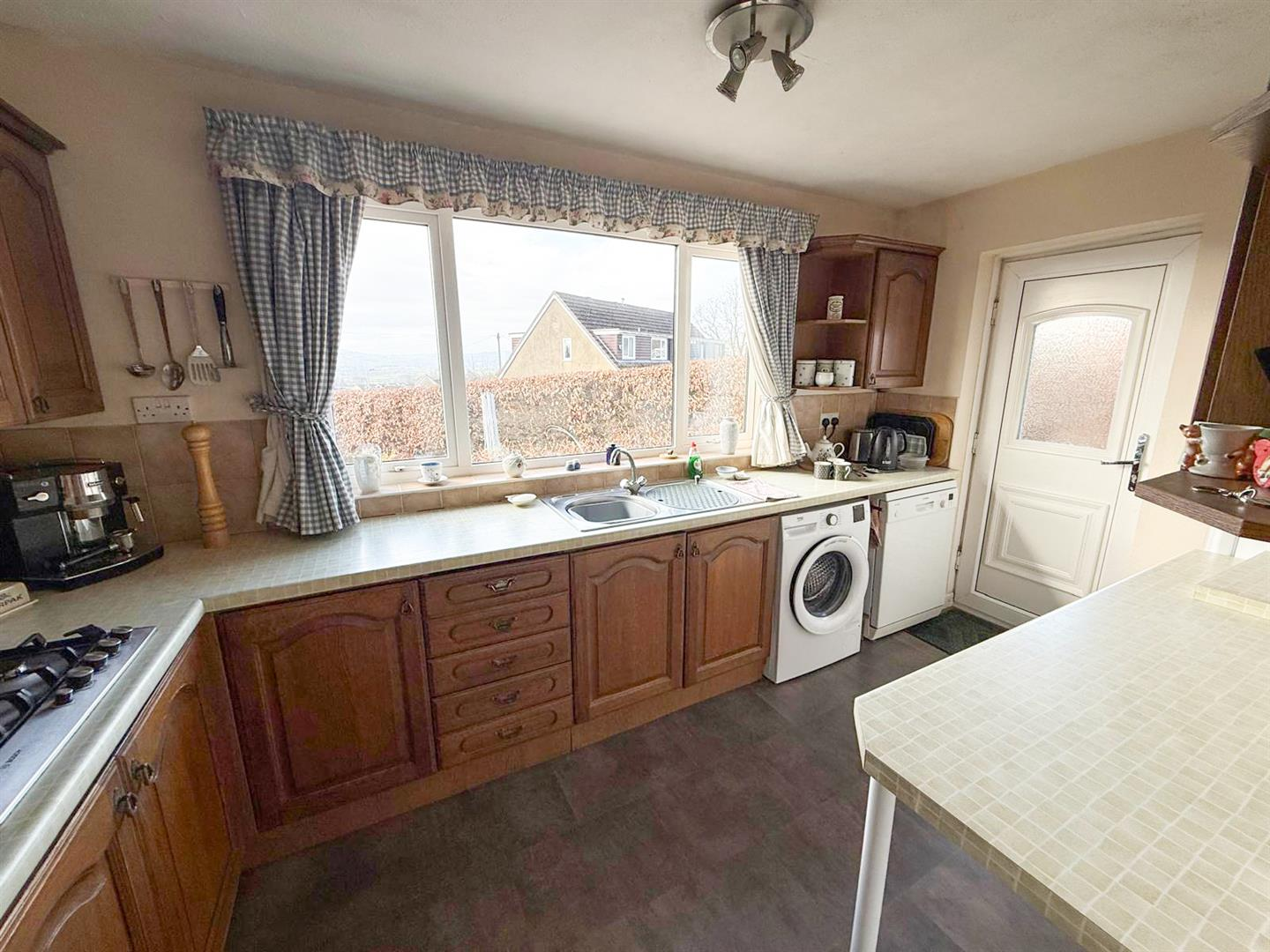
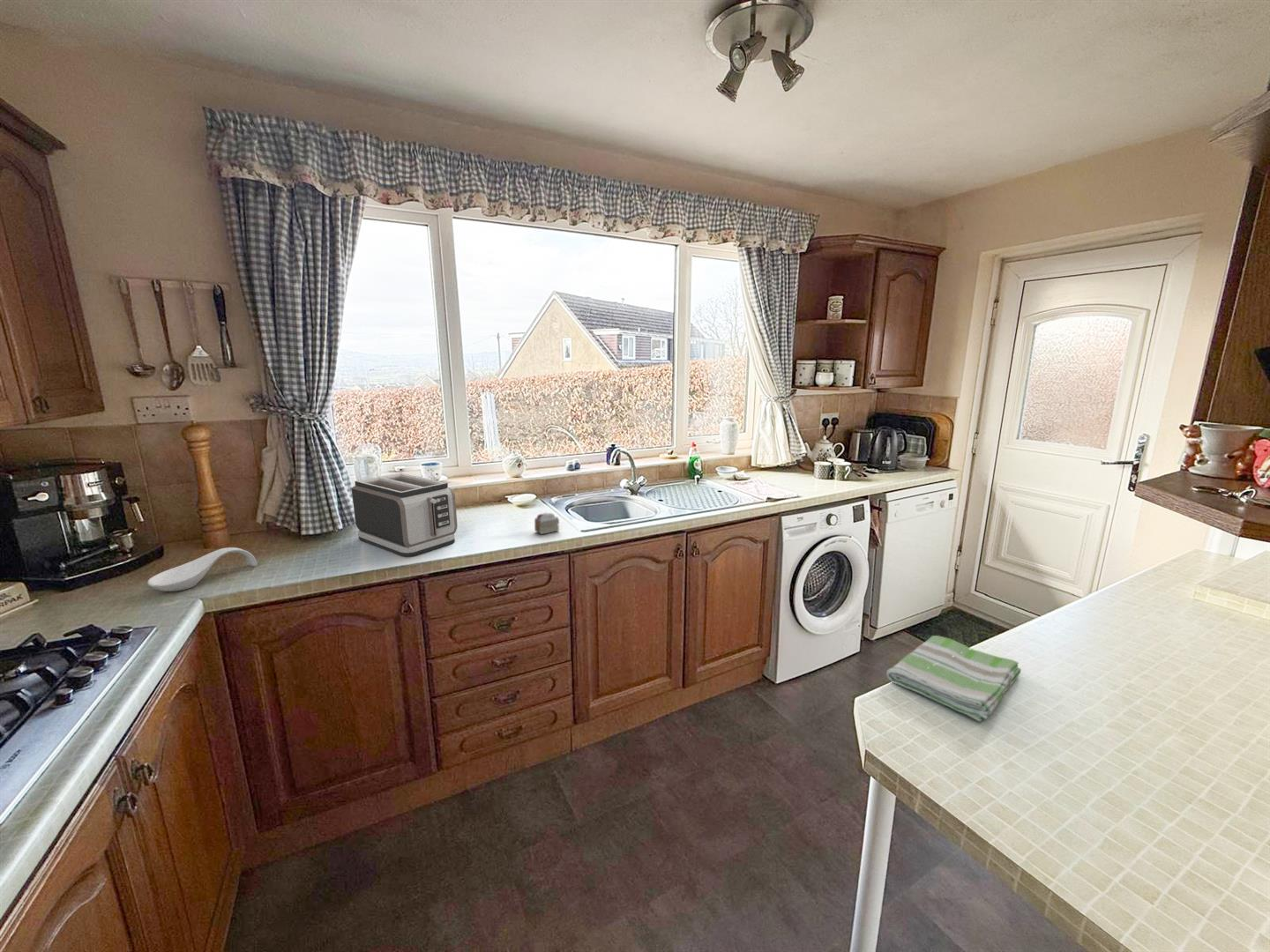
+ toaster [351,472,459,557]
+ spoon rest [146,547,258,592]
+ dish towel [885,635,1021,722]
+ cake slice [534,512,560,535]
